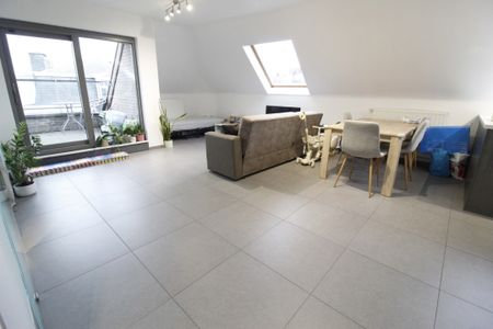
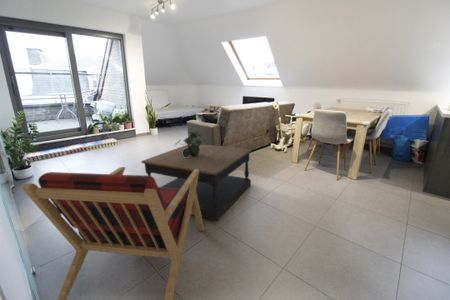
+ coffee table [140,143,253,221]
+ armchair [21,166,206,300]
+ potted plant [173,131,208,158]
